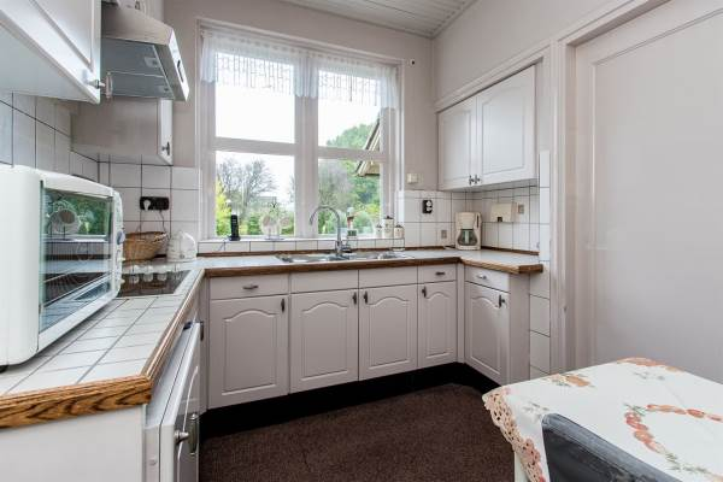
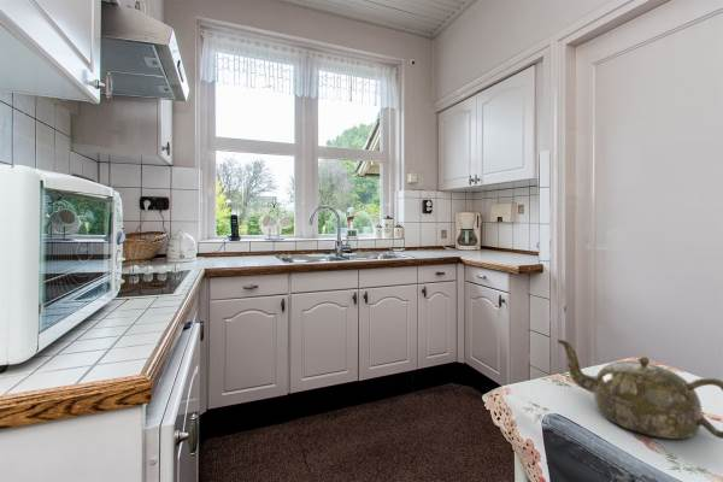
+ teapot [557,339,723,440]
